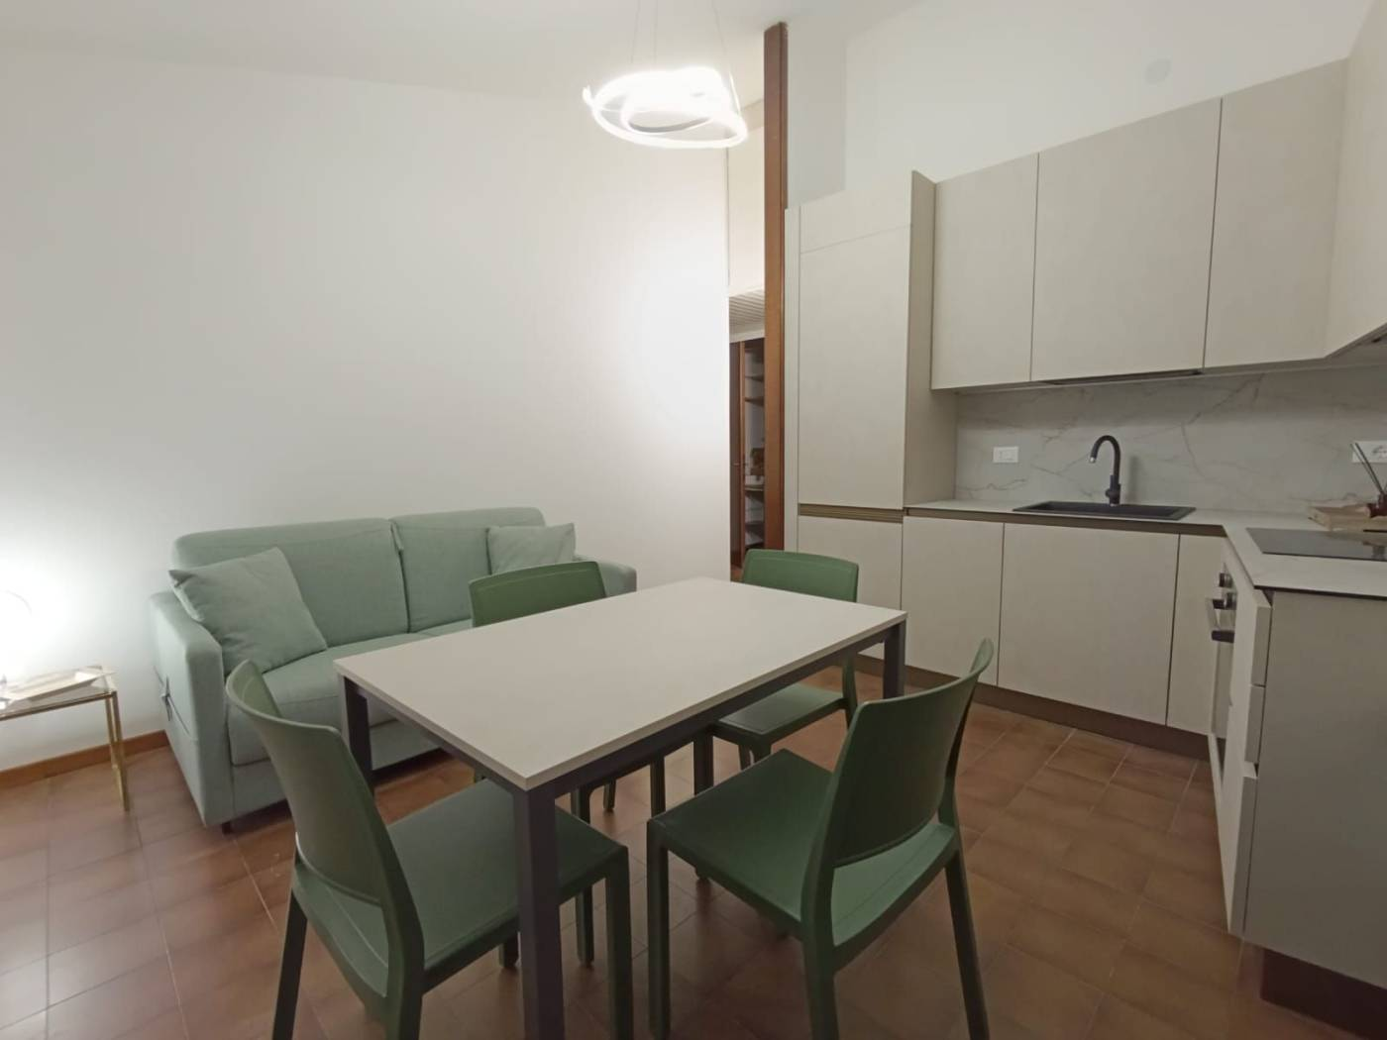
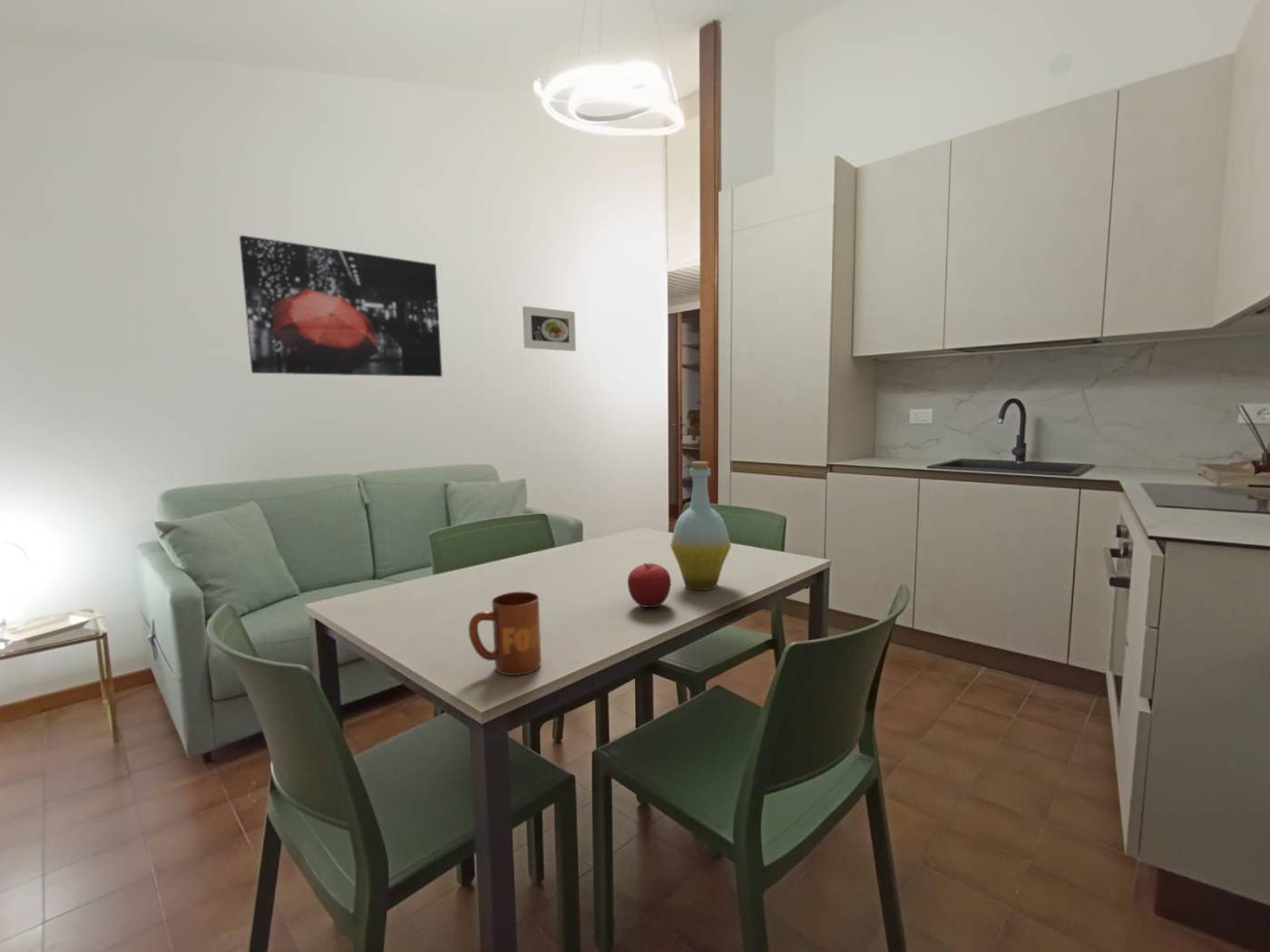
+ wall art [239,234,443,378]
+ mug [468,591,542,676]
+ bottle [669,461,732,591]
+ fruit [627,562,672,608]
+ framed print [522,306,577,352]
